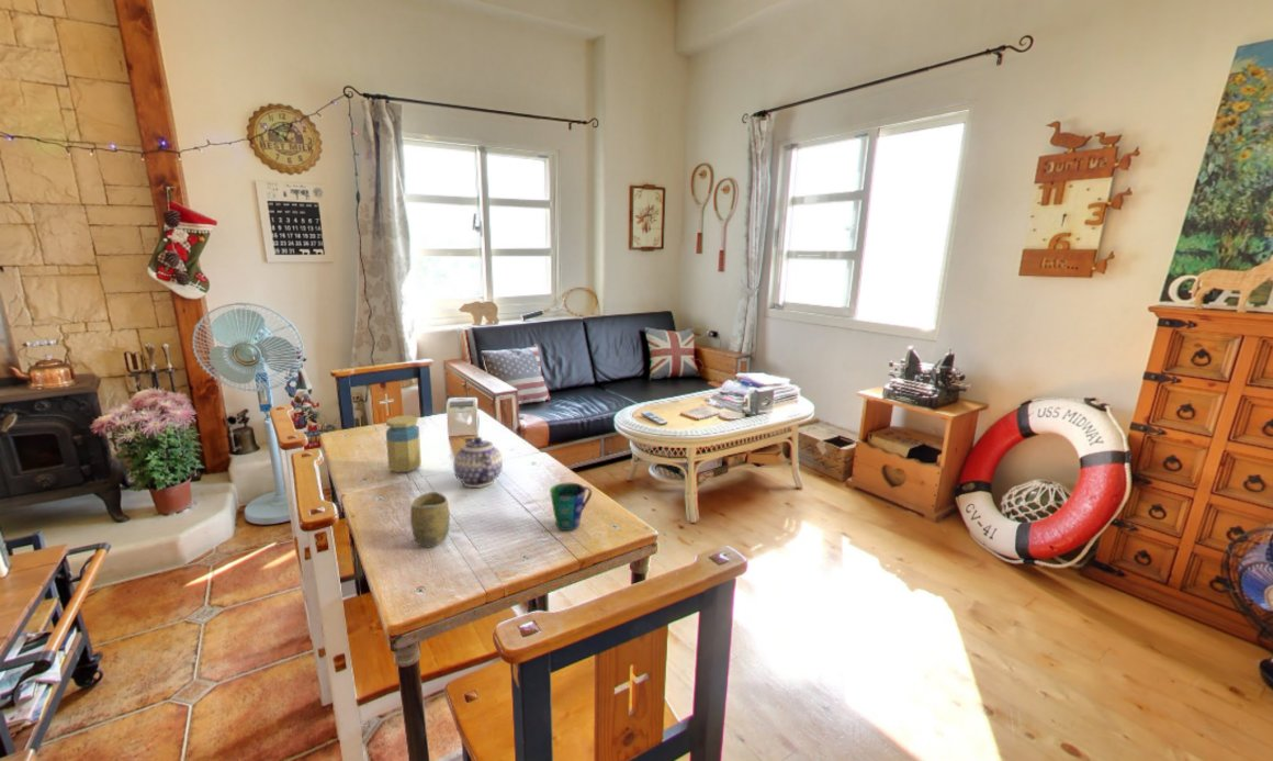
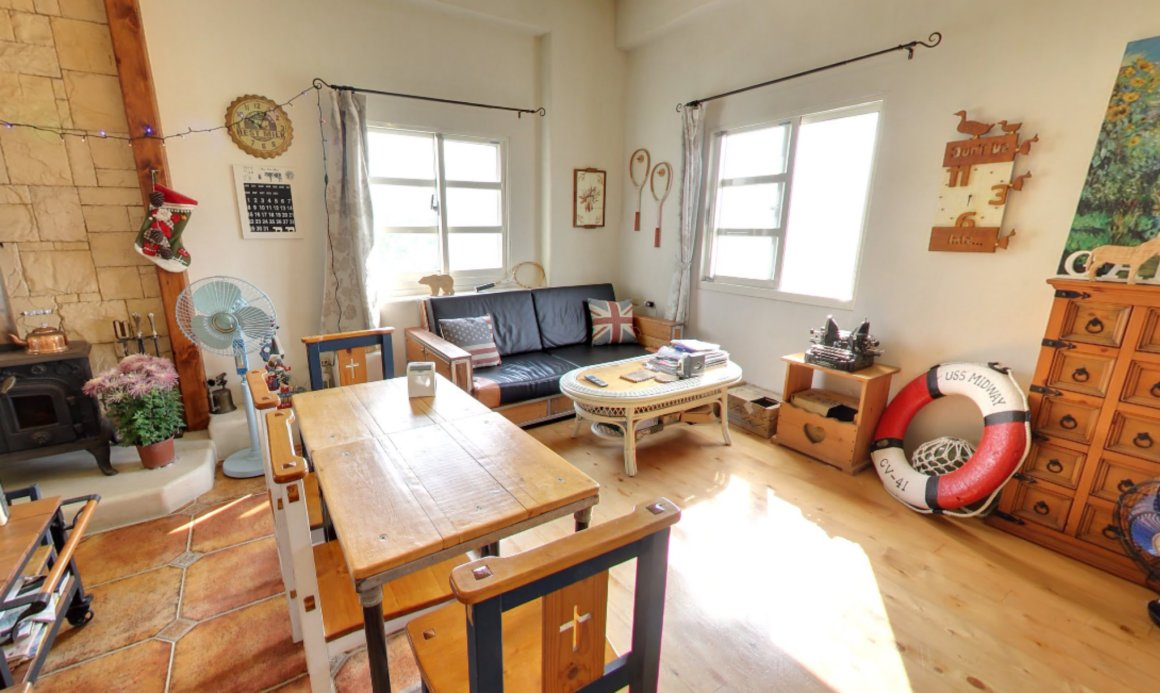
- cup [409,491,451,548]
- teapot [452,436,504,489]
- cup [549,482,593,531]
- jar [385,414,423,473]
